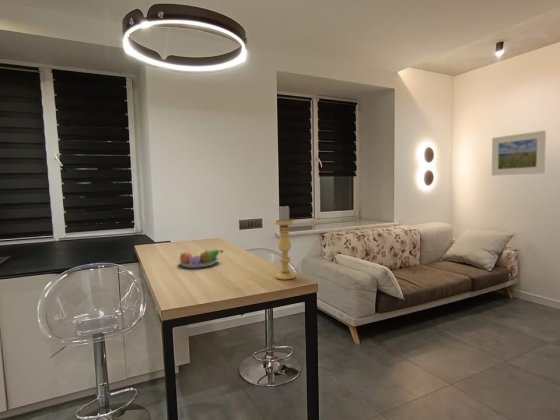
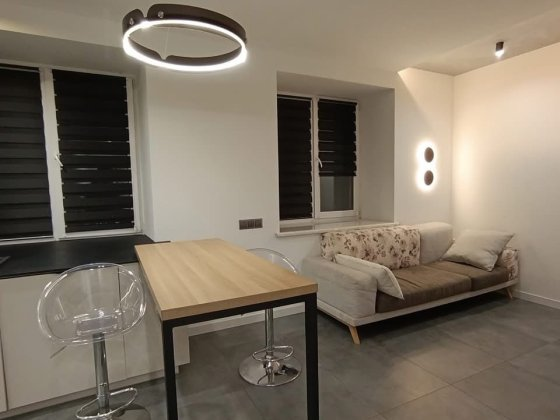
- candle holder [274,205,296,281]
- fruit bowl [177,249,224,269]
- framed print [491,130,547,177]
